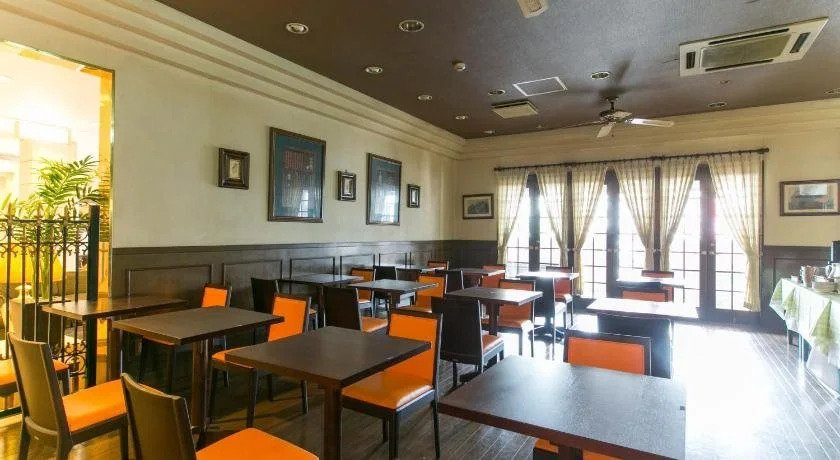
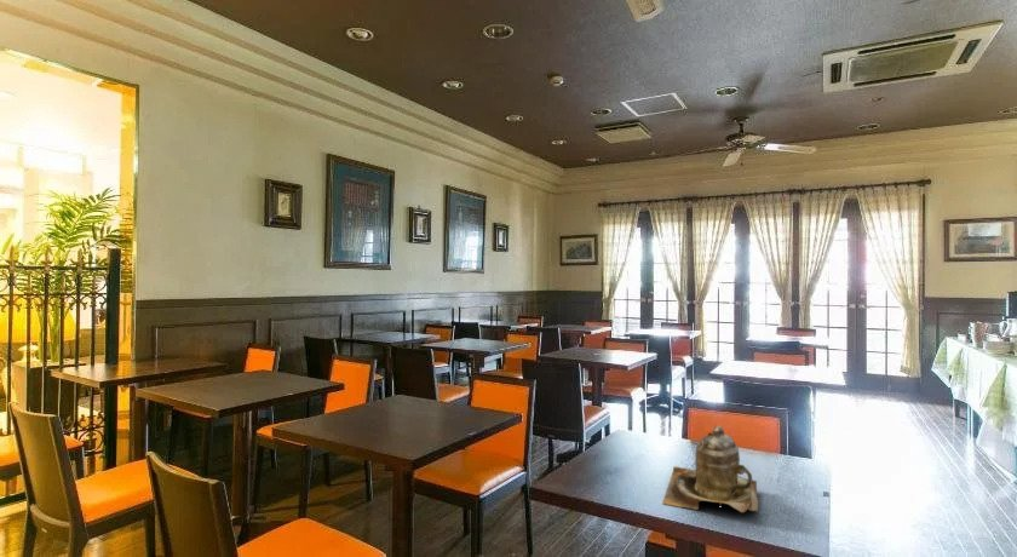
+ teapot [661,424,759,513]
